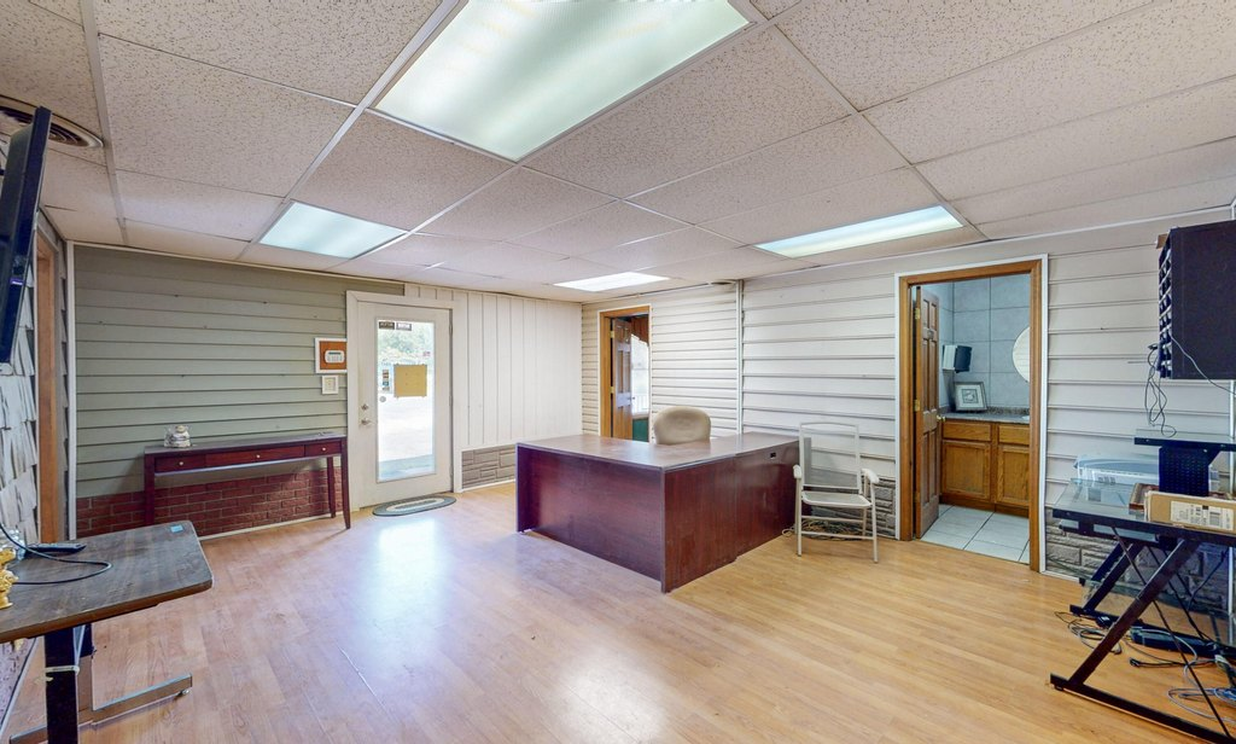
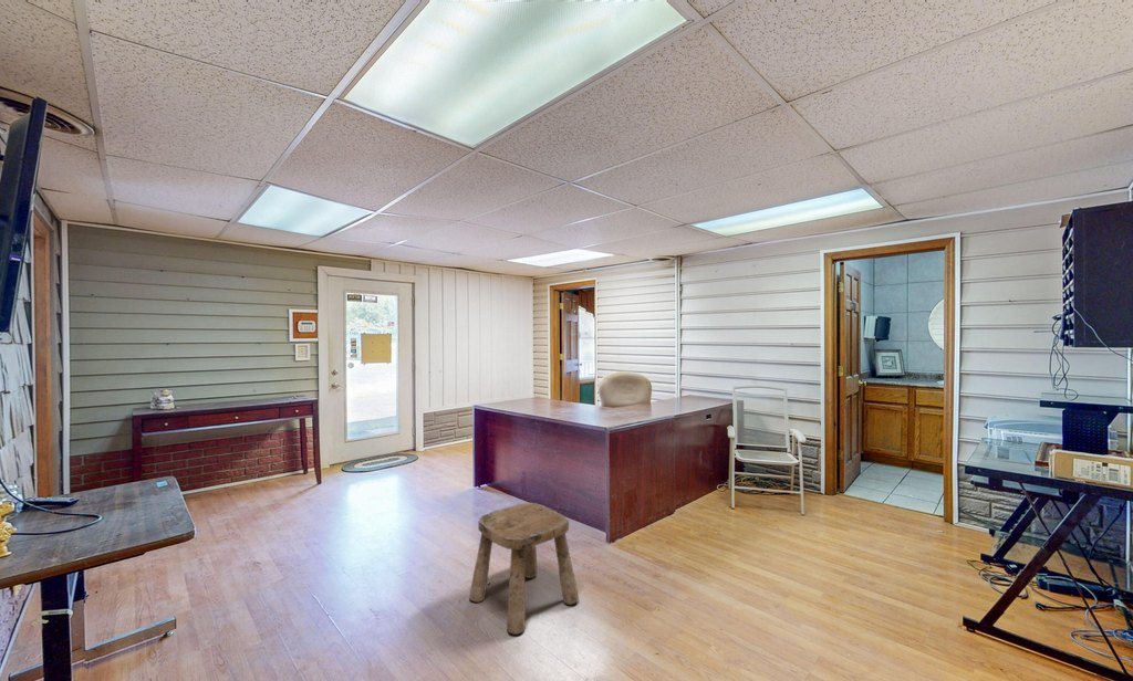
+ stool [468,502,580,636]
